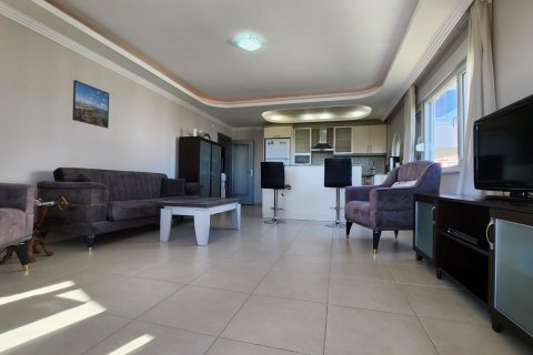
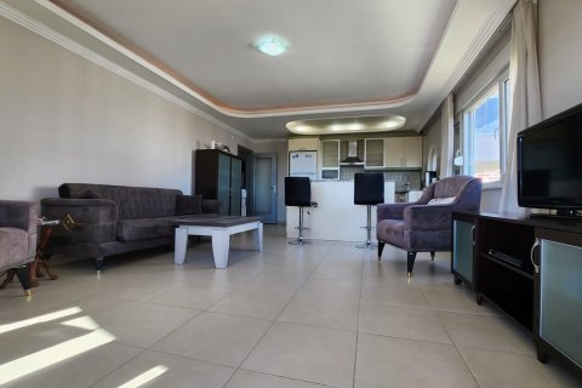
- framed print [71,79,110,130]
